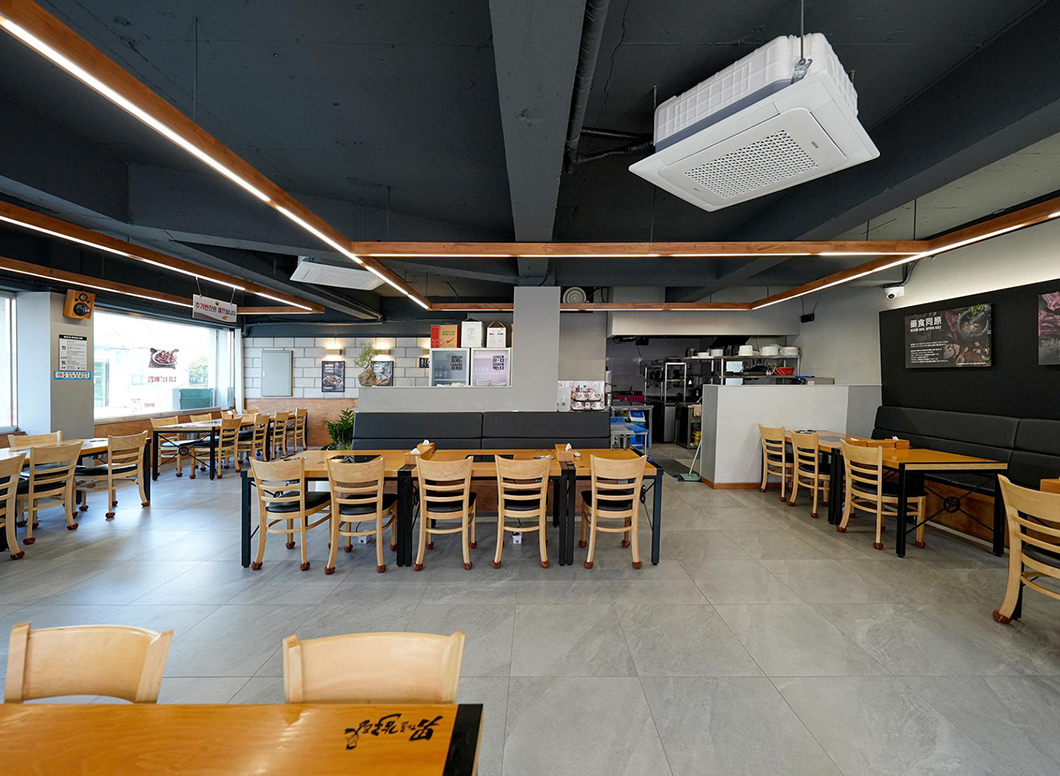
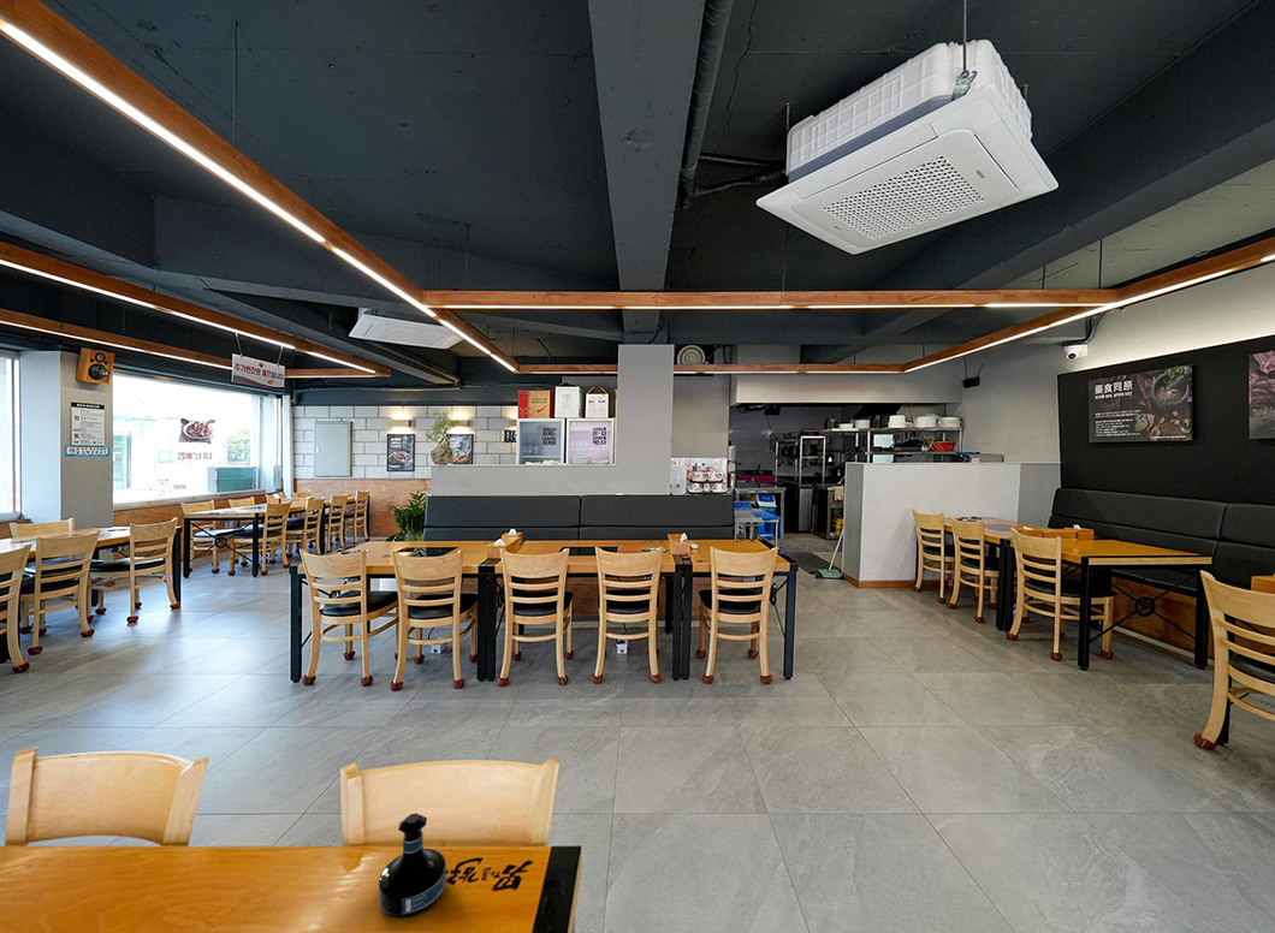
+ tequila bottle [378,812,447,920]
